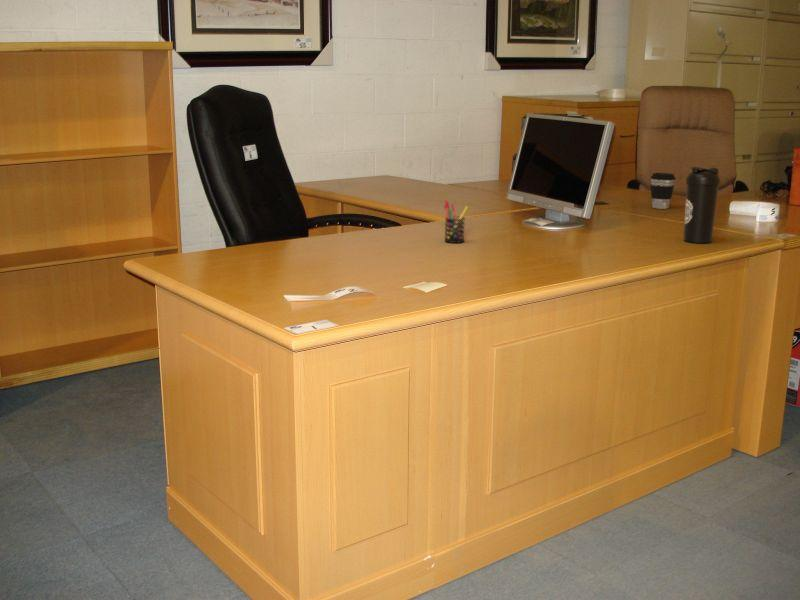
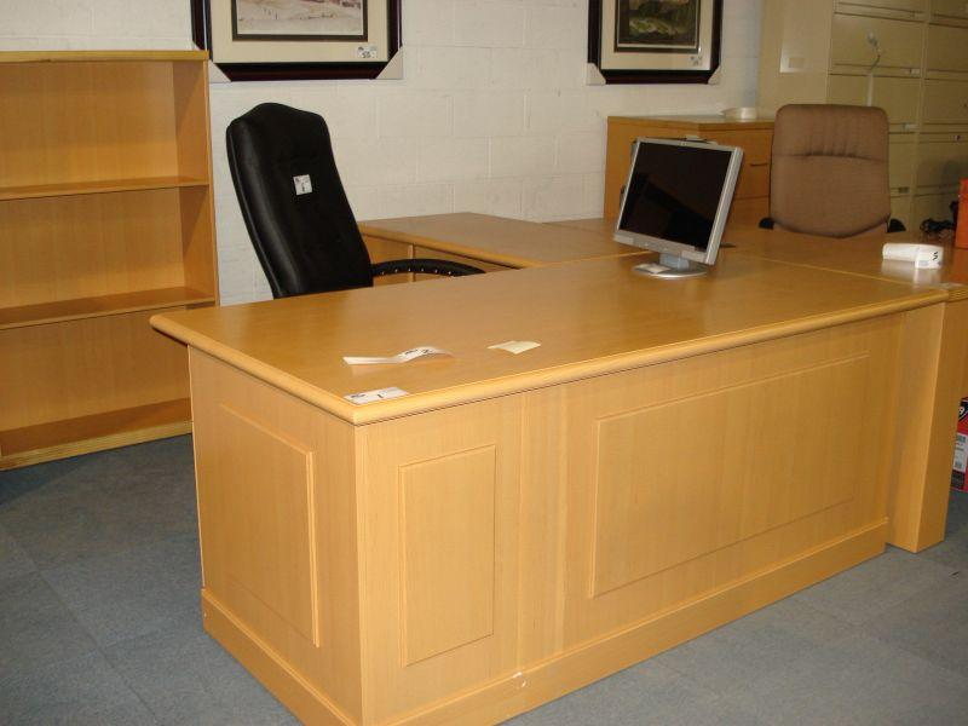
- water bottle [683,166,722,244]
- coffee cup [650,172,676,210]
- pen holder [443,199,469,244]
